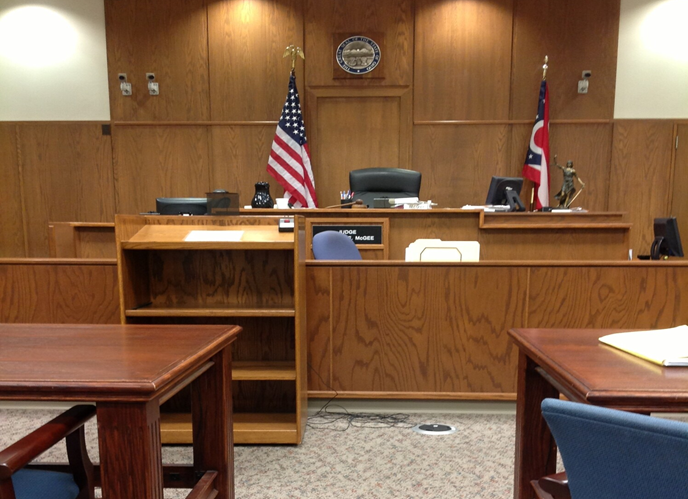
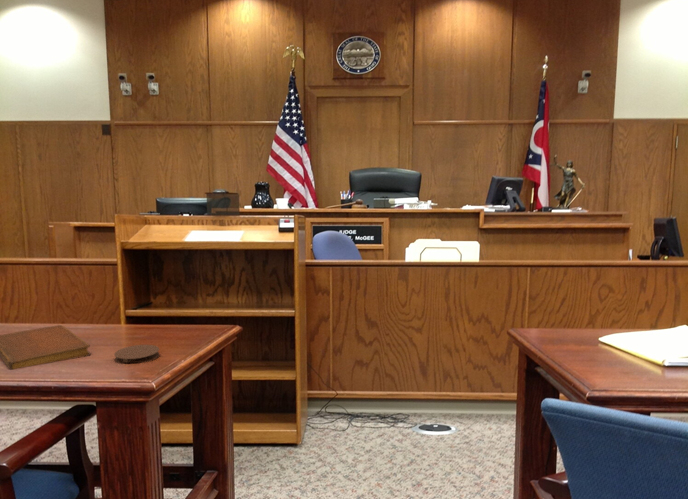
+ coaster [113,344,161,364]
+ notebook [0,324,91,371]
